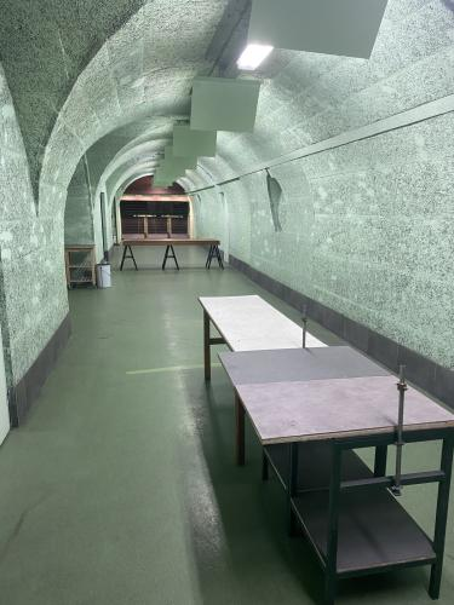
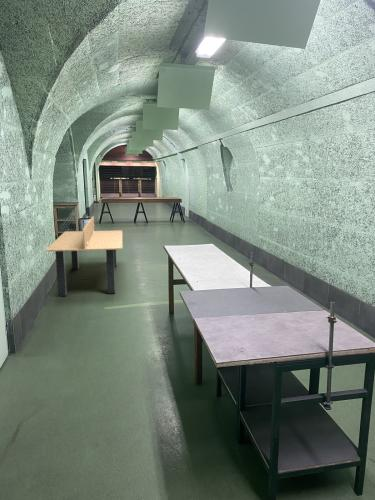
+ bench [44,215,124,297]
